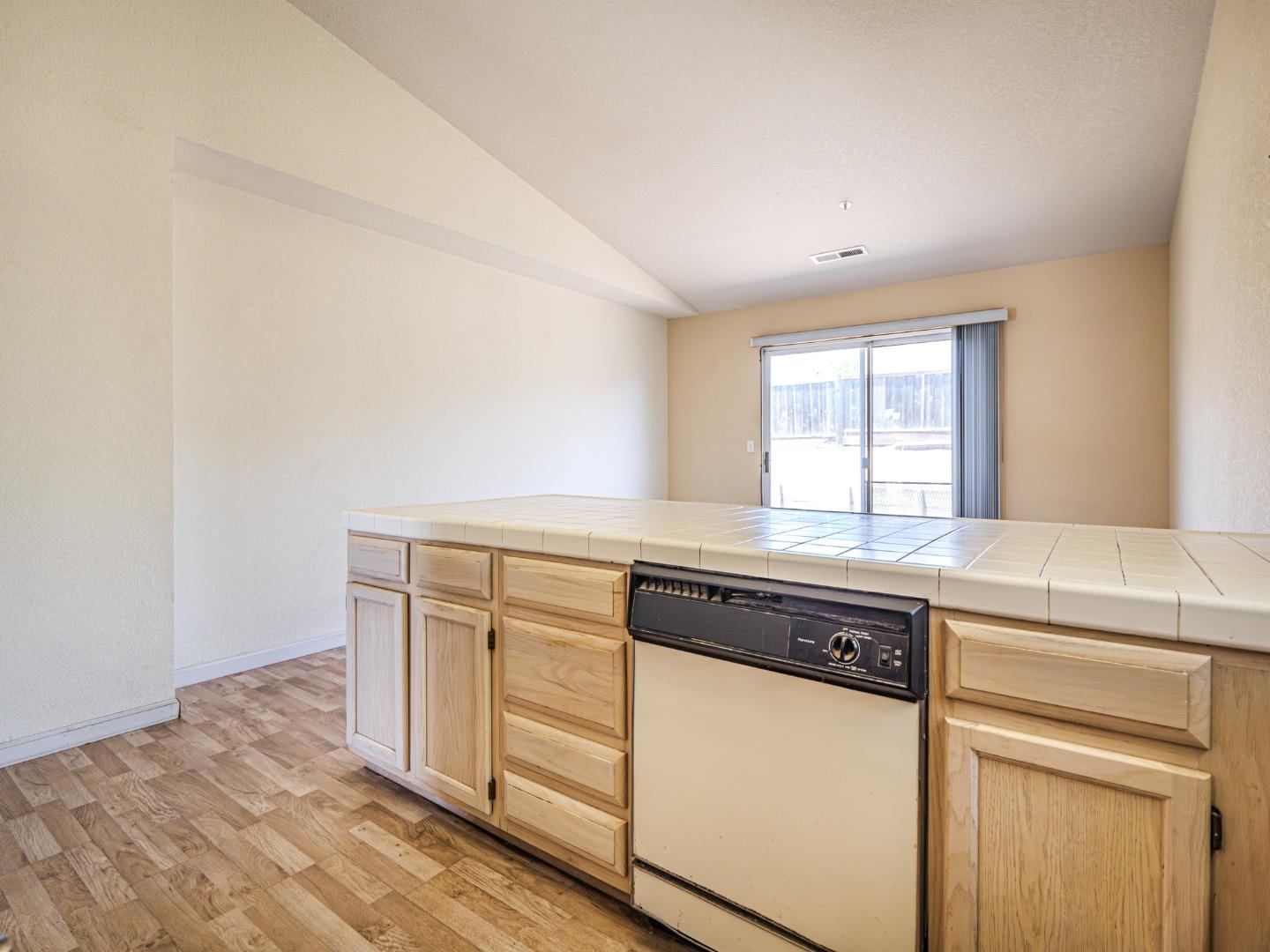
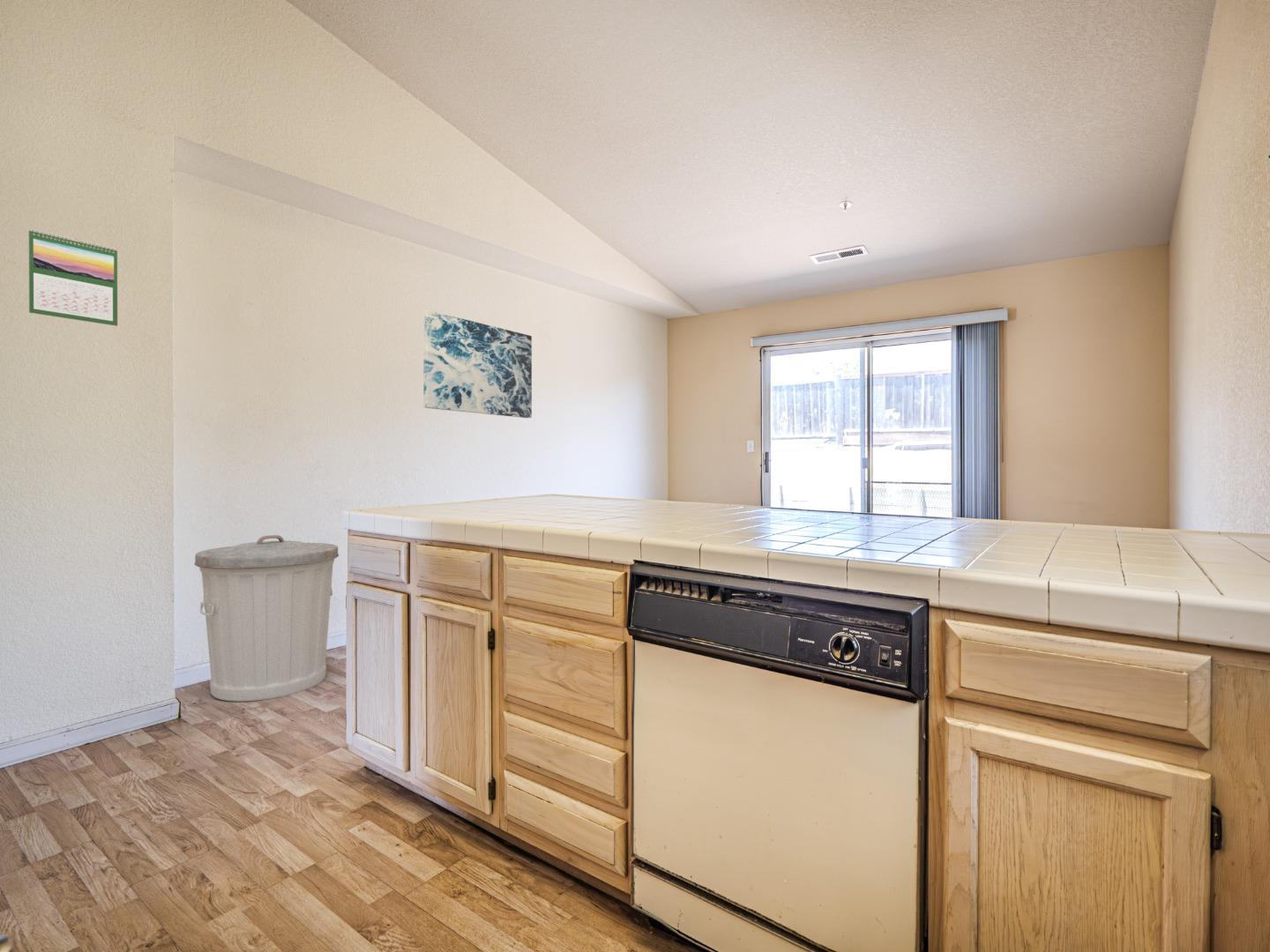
+ wall art [422,309,533,419]
+ trash can [193,534,340,703]
+ calendar [27,228,118,327]
